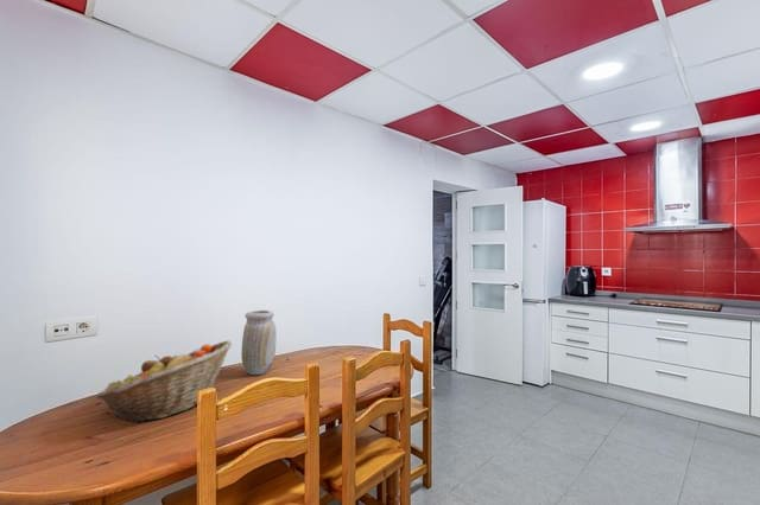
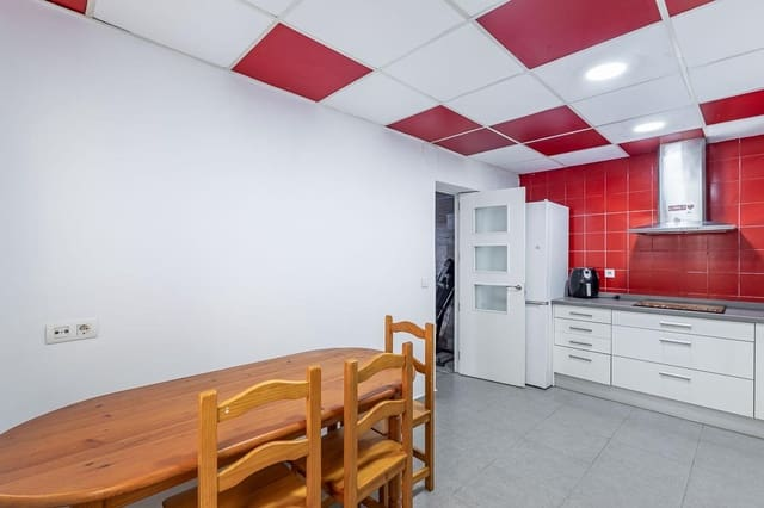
- fruit basket [94,339,233,424]
- vase [240,309,277,376]
